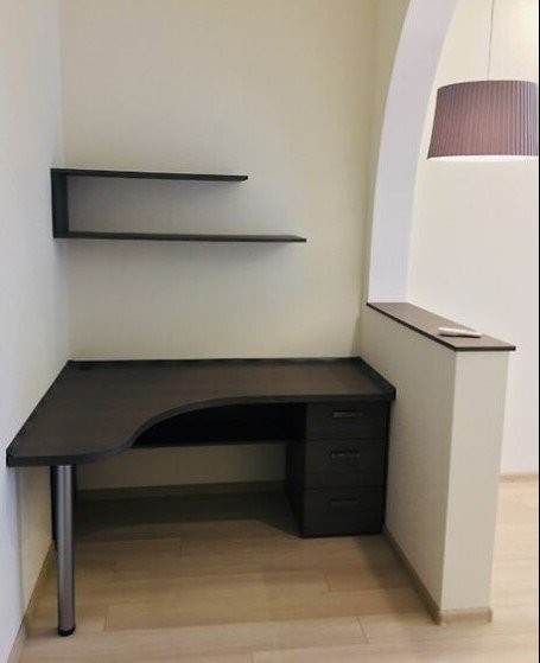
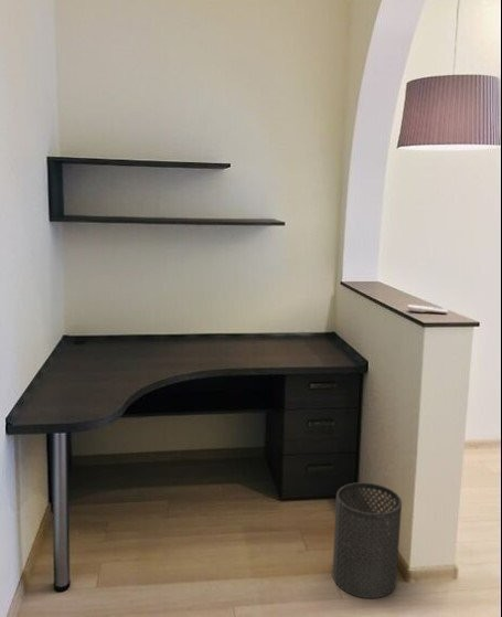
+ trash can [331,481,403,599]
